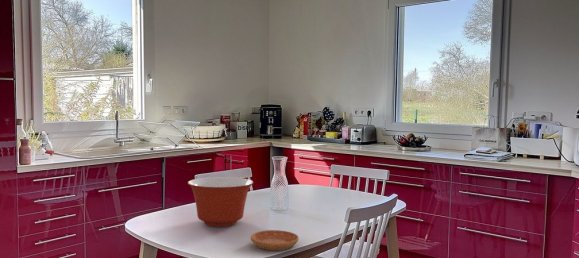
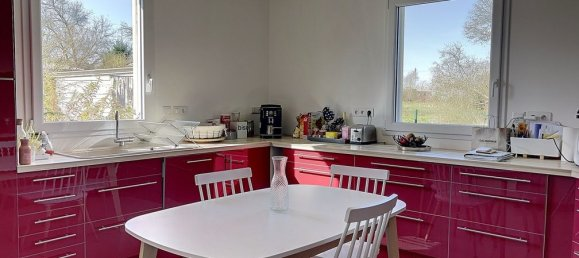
- mixing bowl [187,176,254,227]
- saucer [250,229,299,251]
